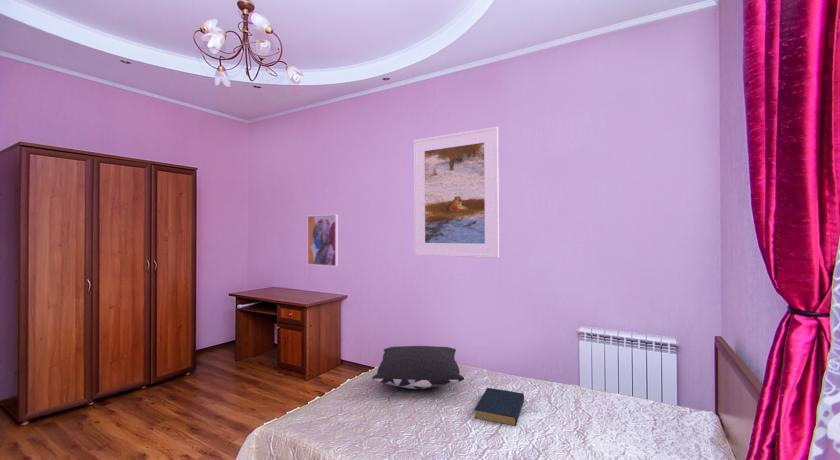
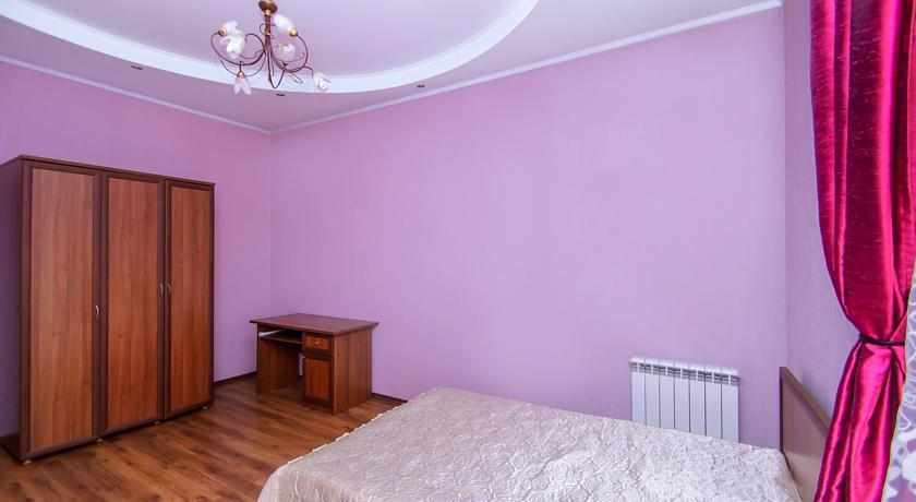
- hardback book [473,387,525,427]
- wall art [306,214,339,267]
- pillow [371,345,465,390]
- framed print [413,126,500,259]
